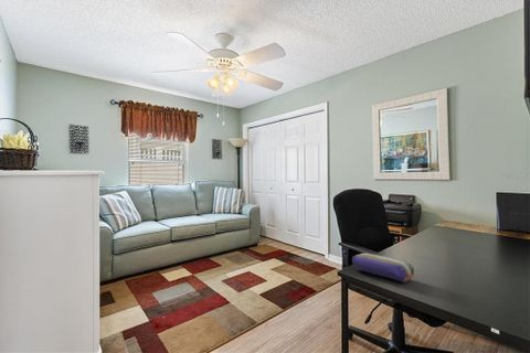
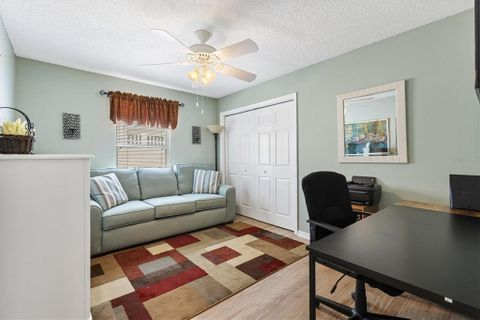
- pencil case [351,253,415,284]
